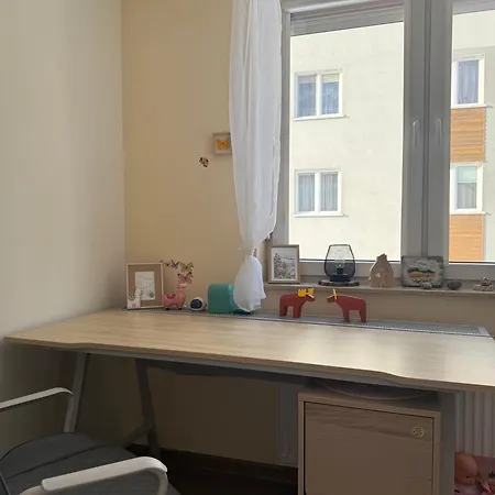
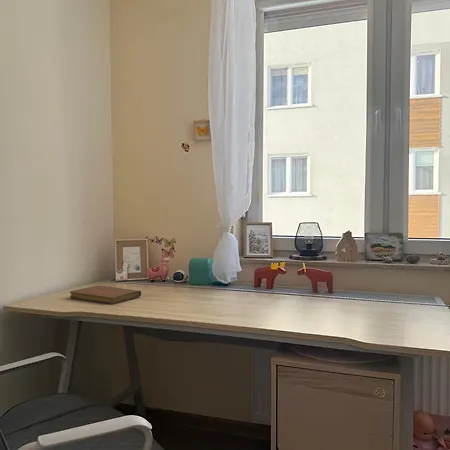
+ notebook [69,285,142,305]
